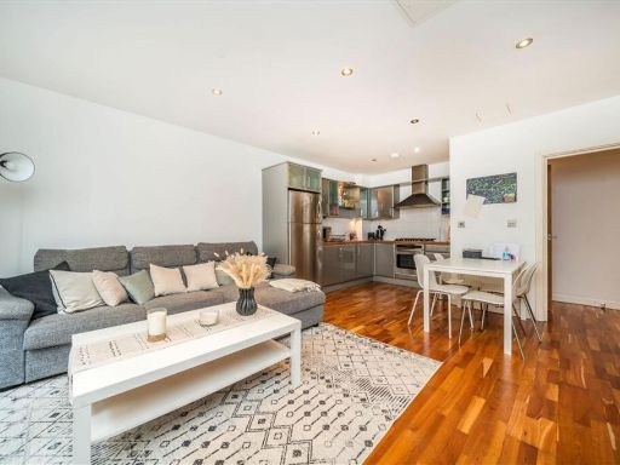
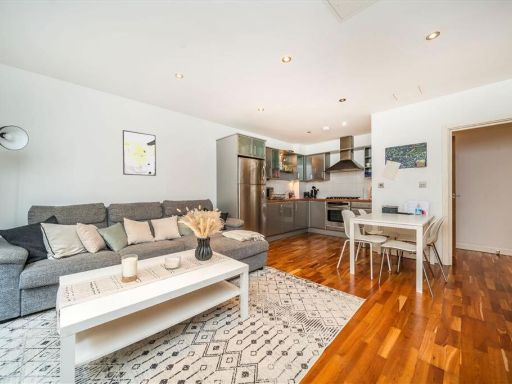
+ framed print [122,129,157,177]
